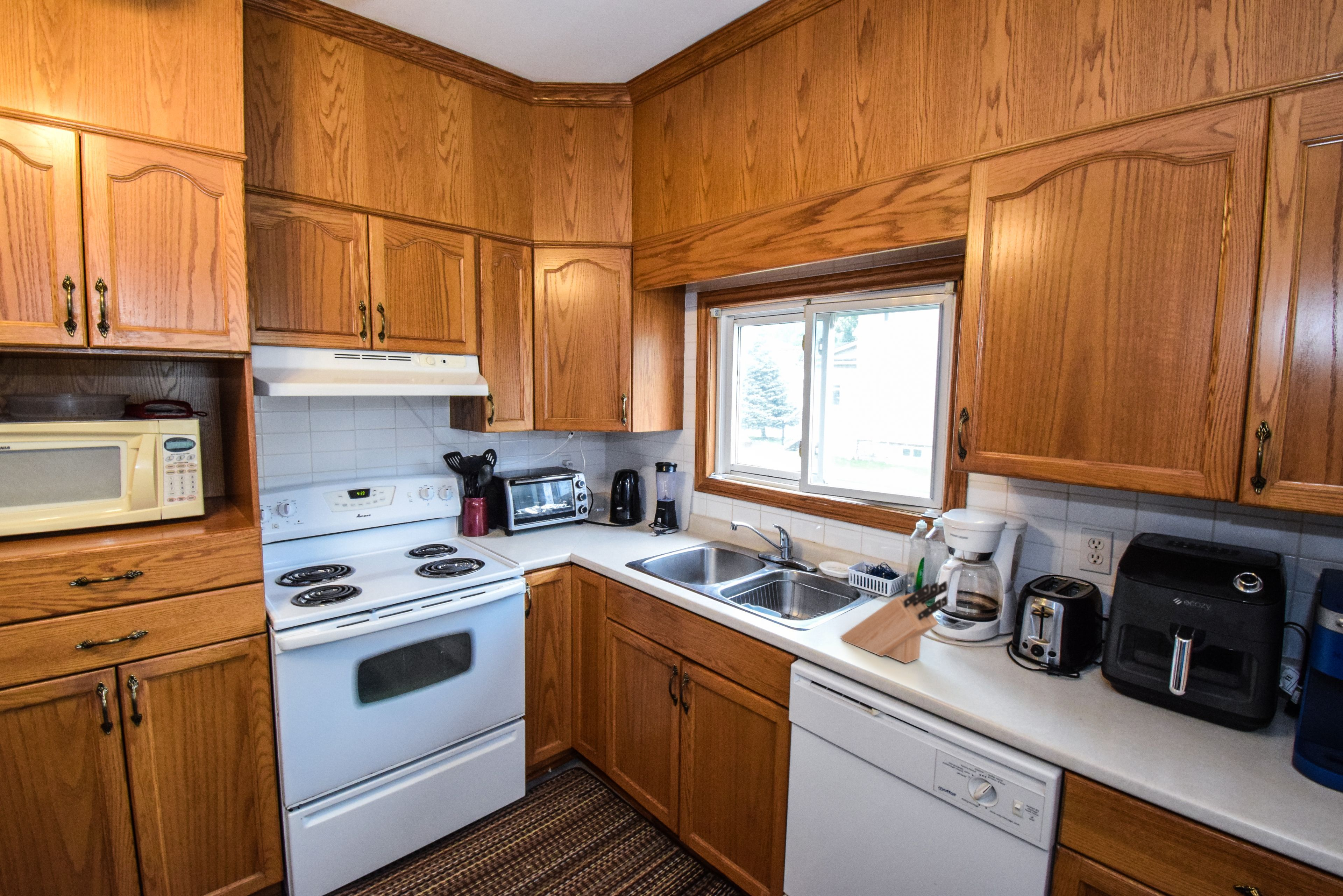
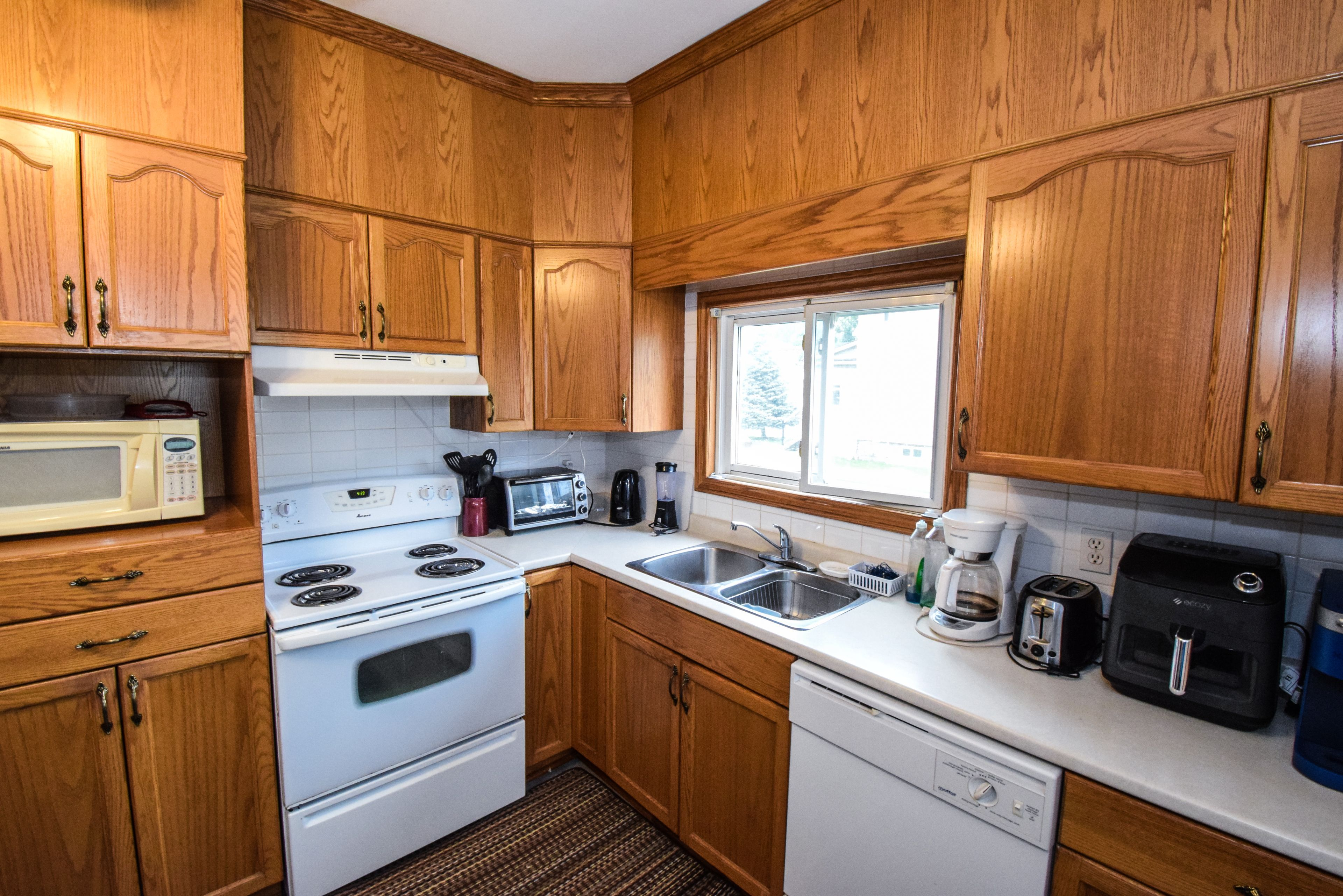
- knife block [840,581,948,664]
